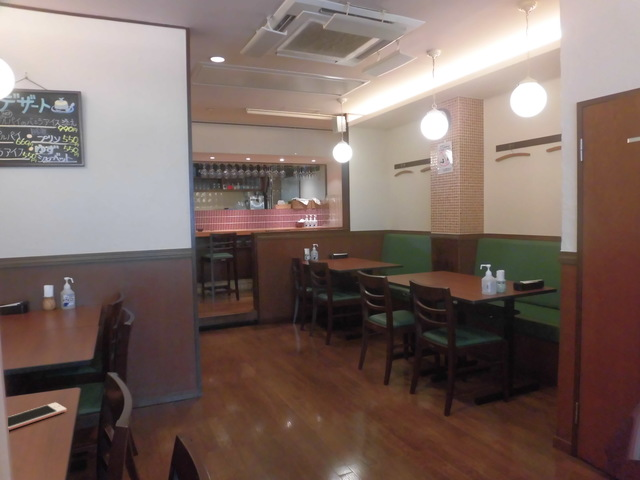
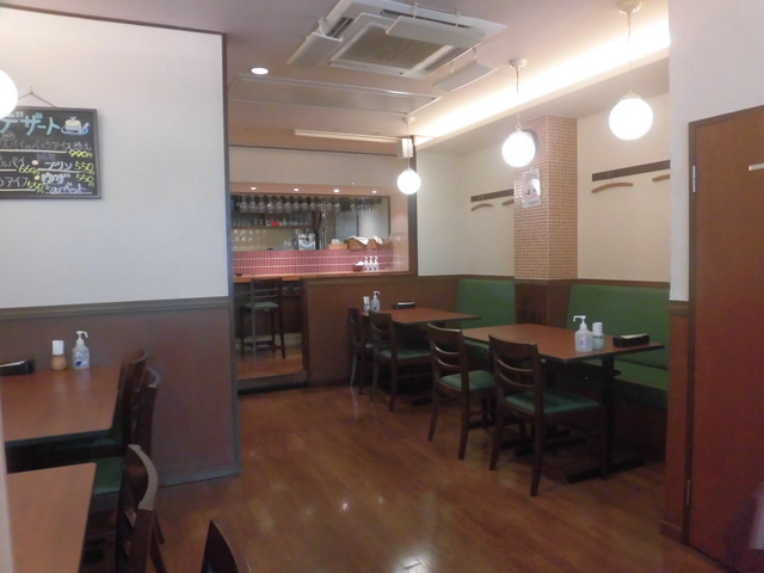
- cell phone [7,401,67,431]
